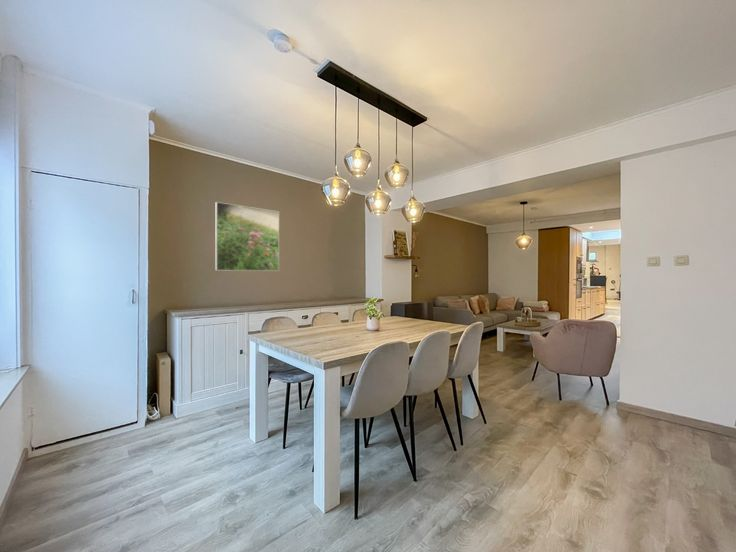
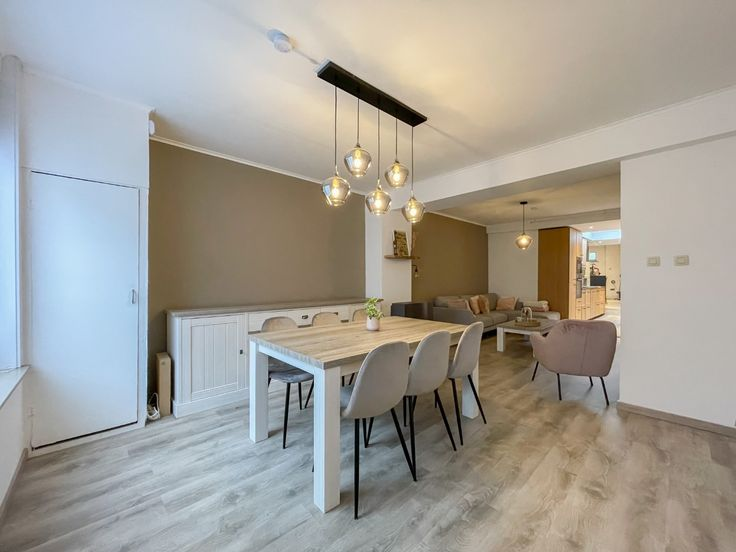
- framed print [215,201,280,272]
